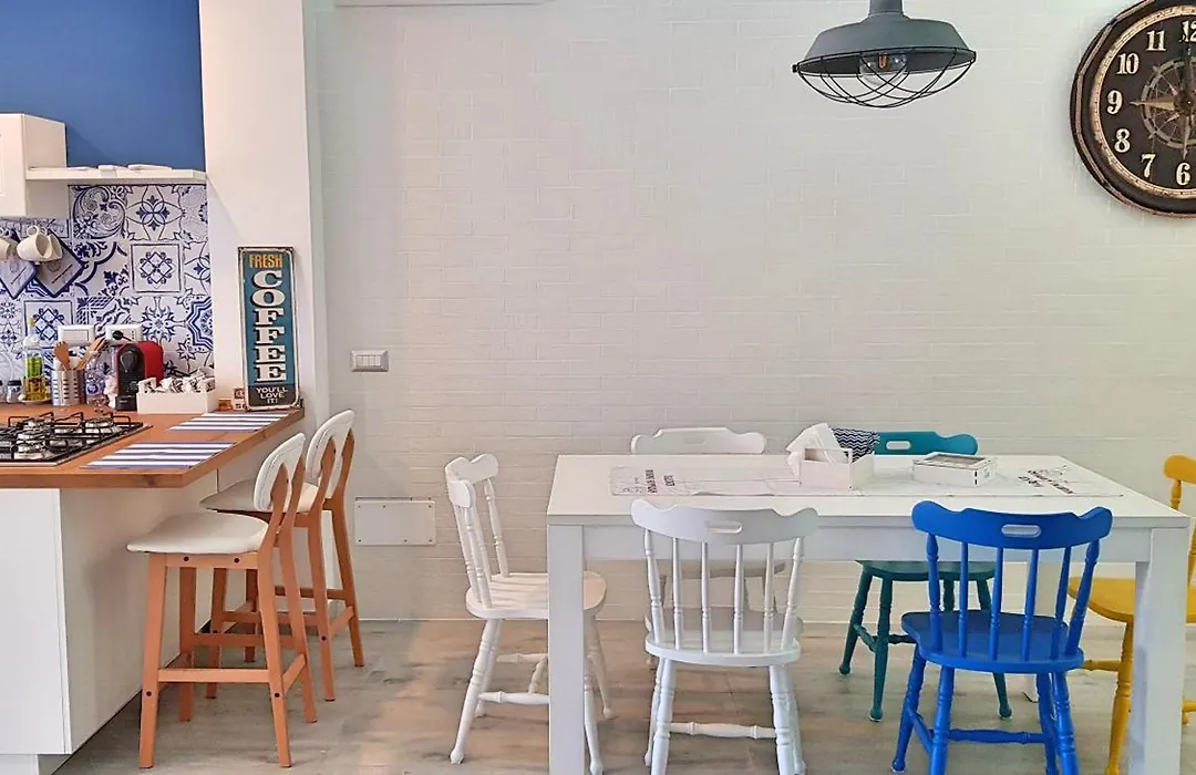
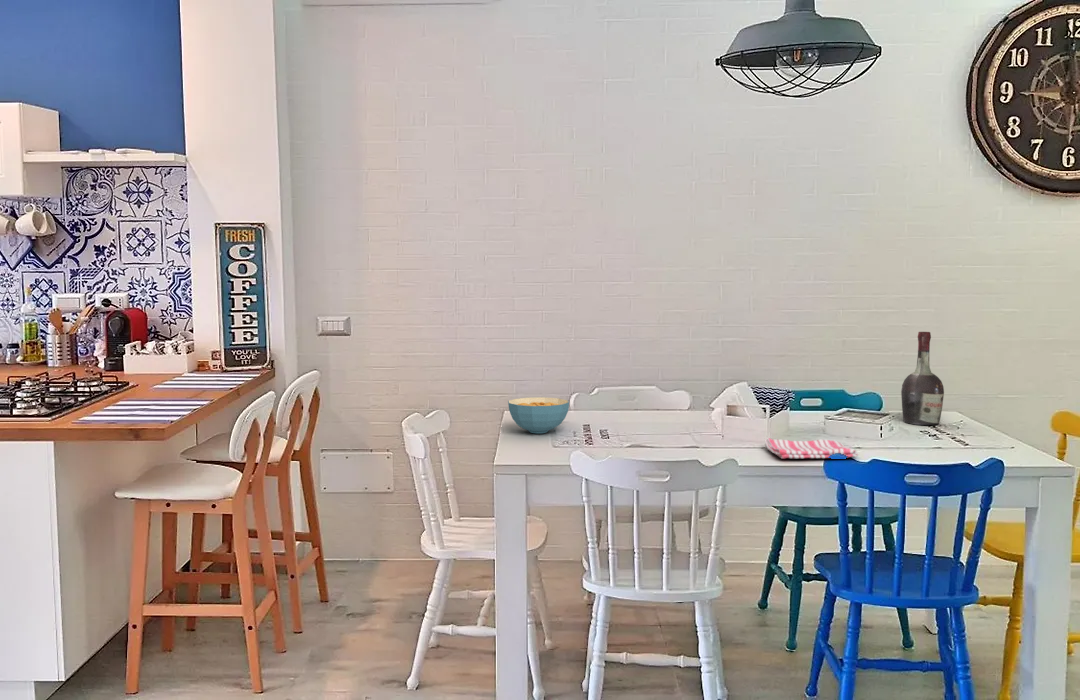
+ dish towel [764,437,859,460]
+ cereal bowl [507,396,570,434]
+ cognac bottle [900,331,945,426]
